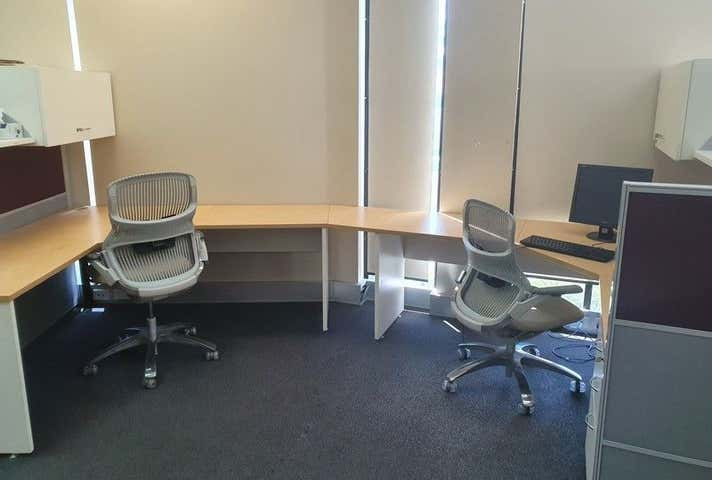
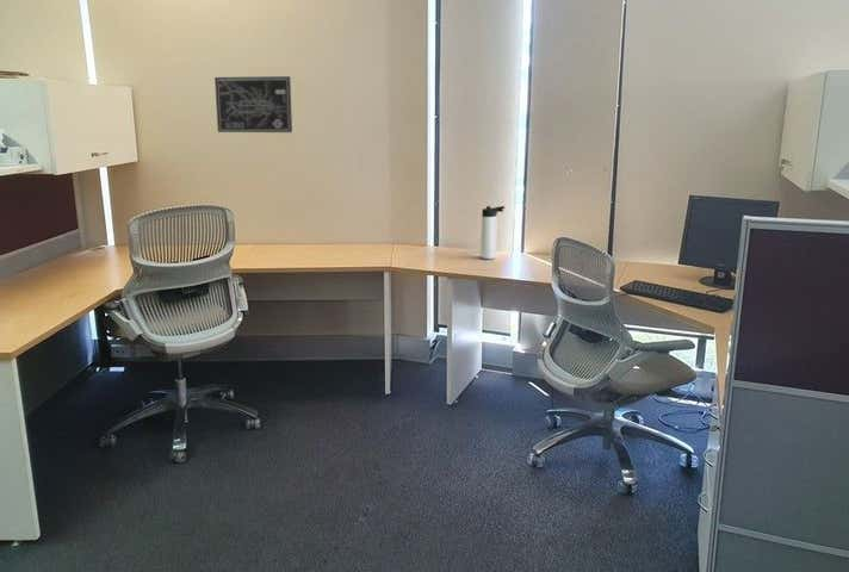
+ thermos bottle [479,205,506,260]
+ wall art [213,75,293,133]
